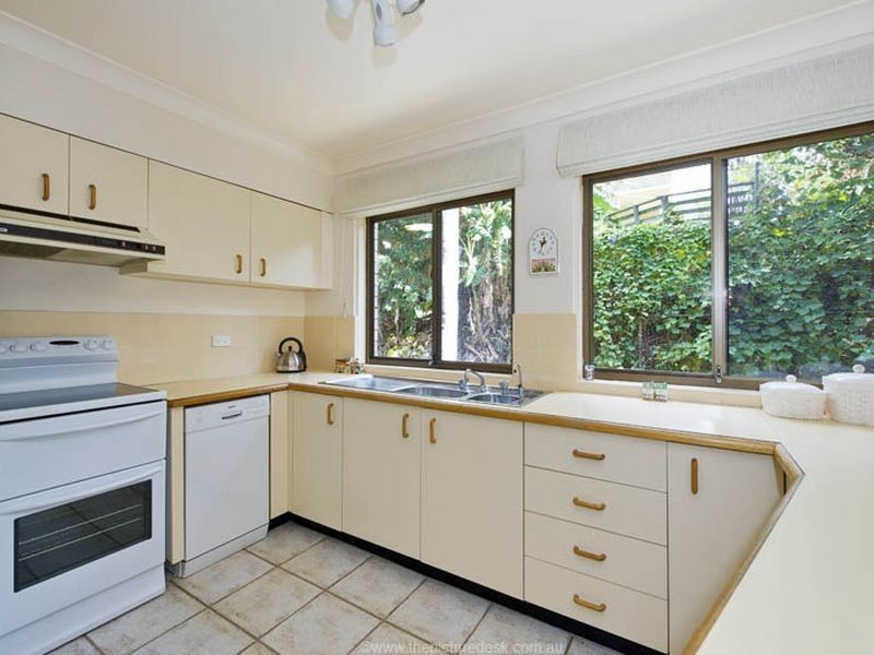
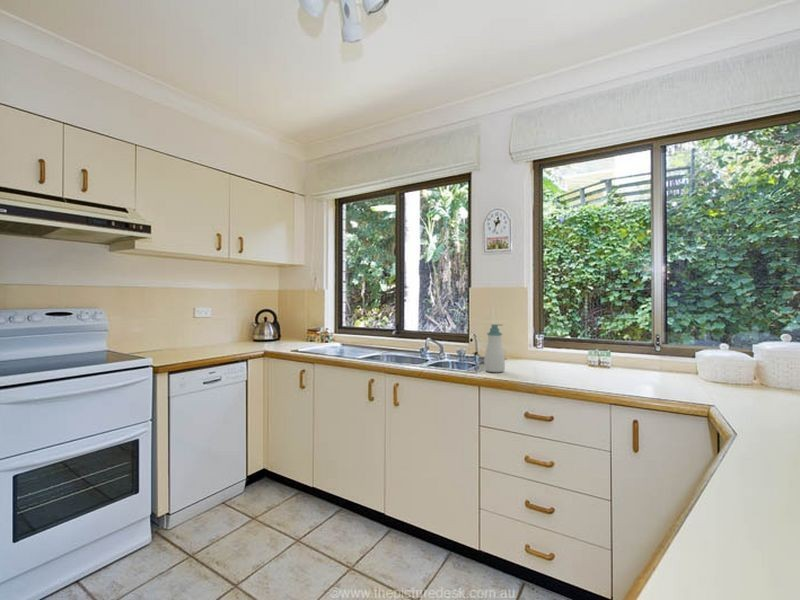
+ soap bottle [483,323,506,373]
